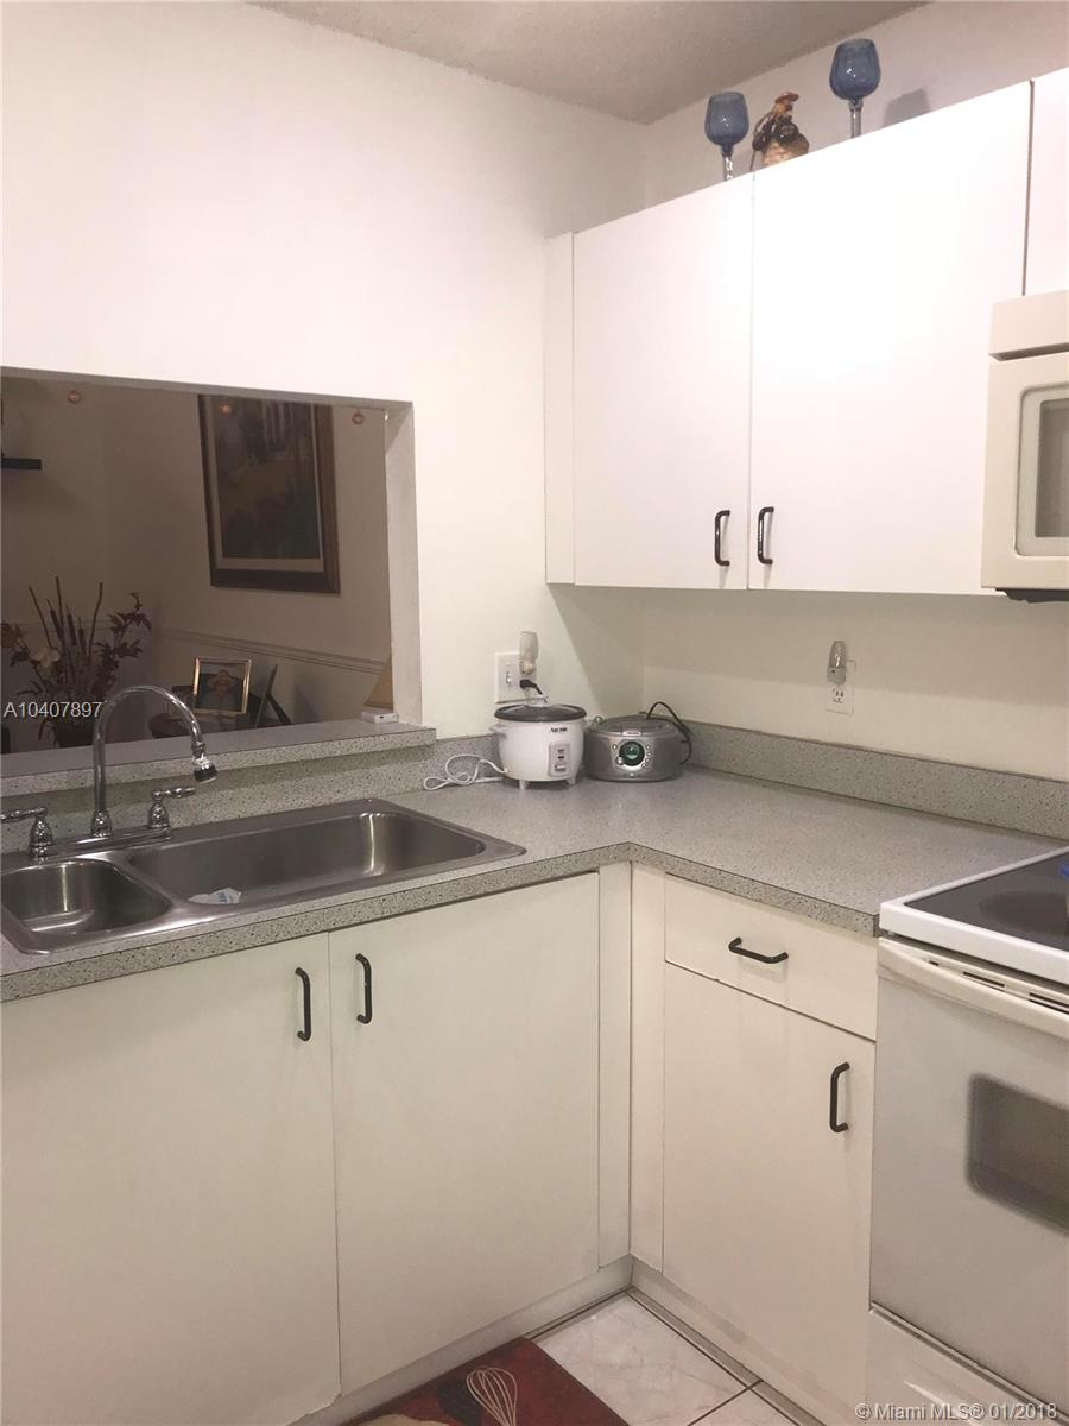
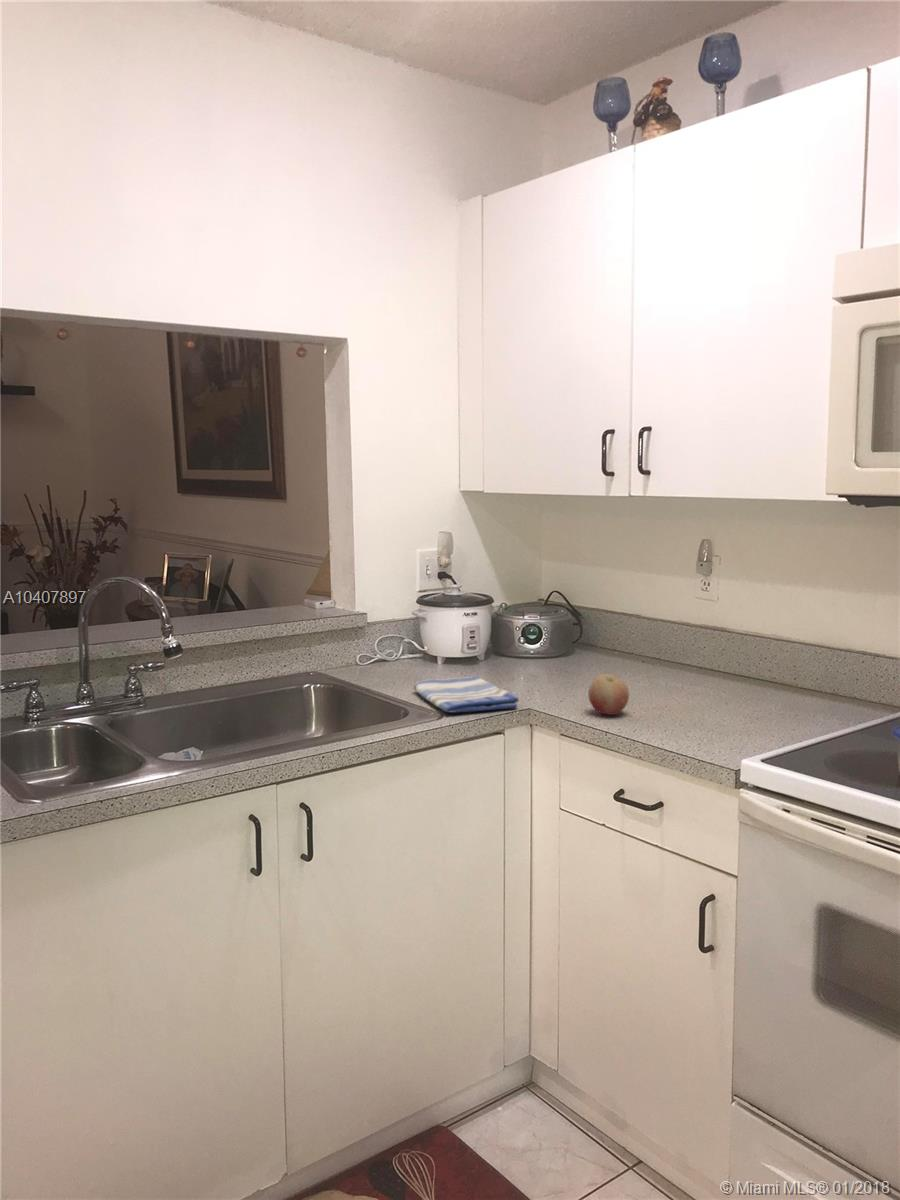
+ fruit [587,673,630,716]
+ dish towel [413,675,519,713]
